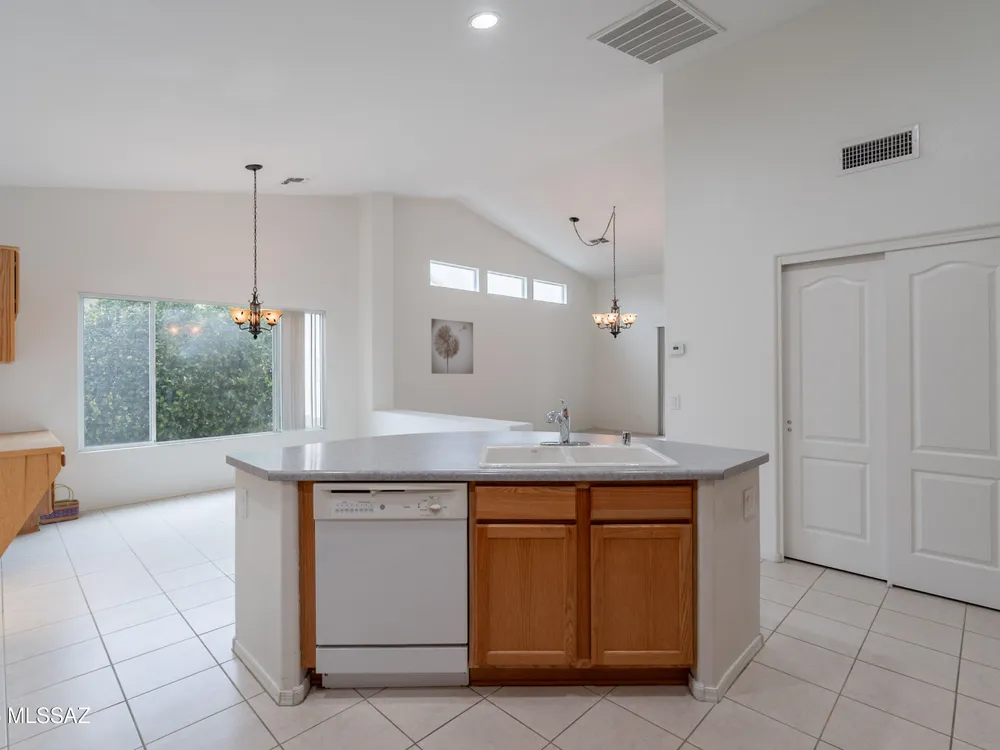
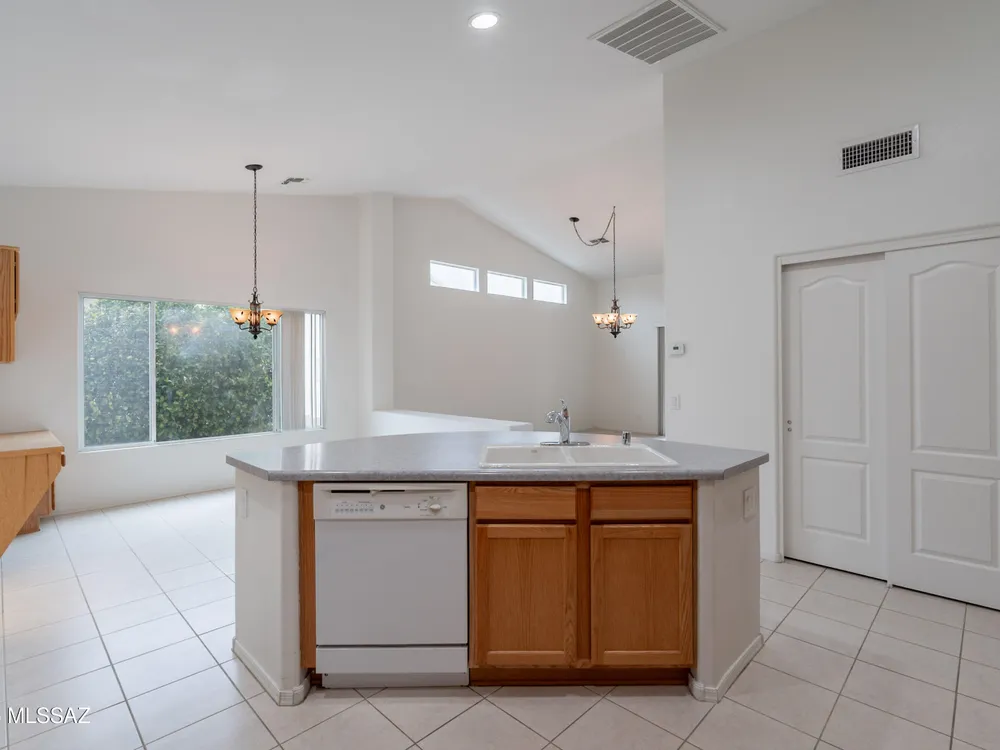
- basket [39,483,80,525]
- wall art [430,318,474,375]
